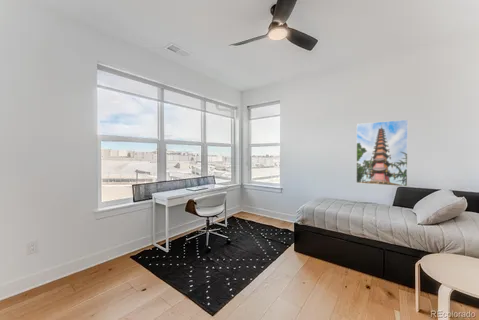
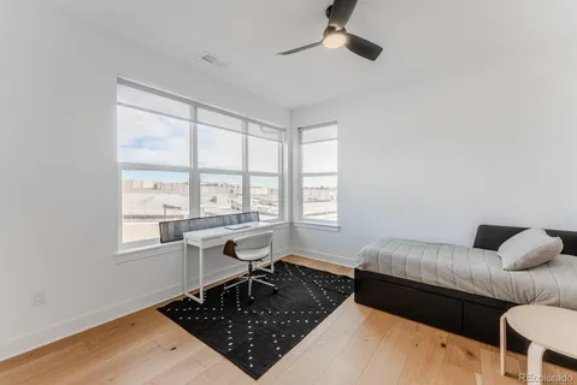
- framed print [355,119,409,187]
